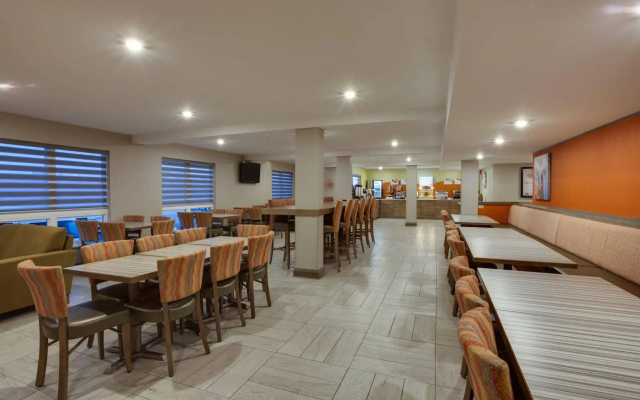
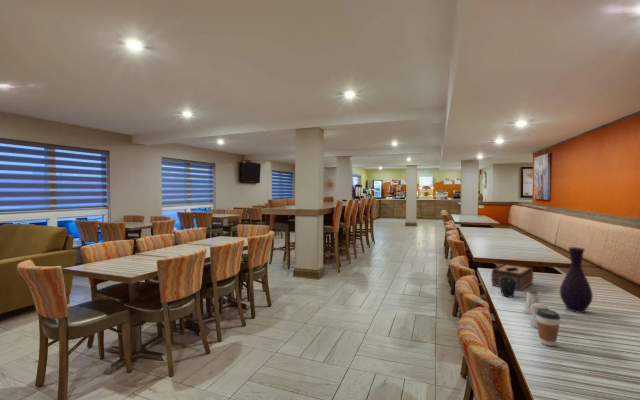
+ tissue box [490,263,534,292]
+ coffee cup [536,308,561,347]
+ saltshaker [522,289,540,315]
+ vase [559,246,594,314]
+ pepper shaker [530,301,550,329]
+ mug [499,277,517,298]
